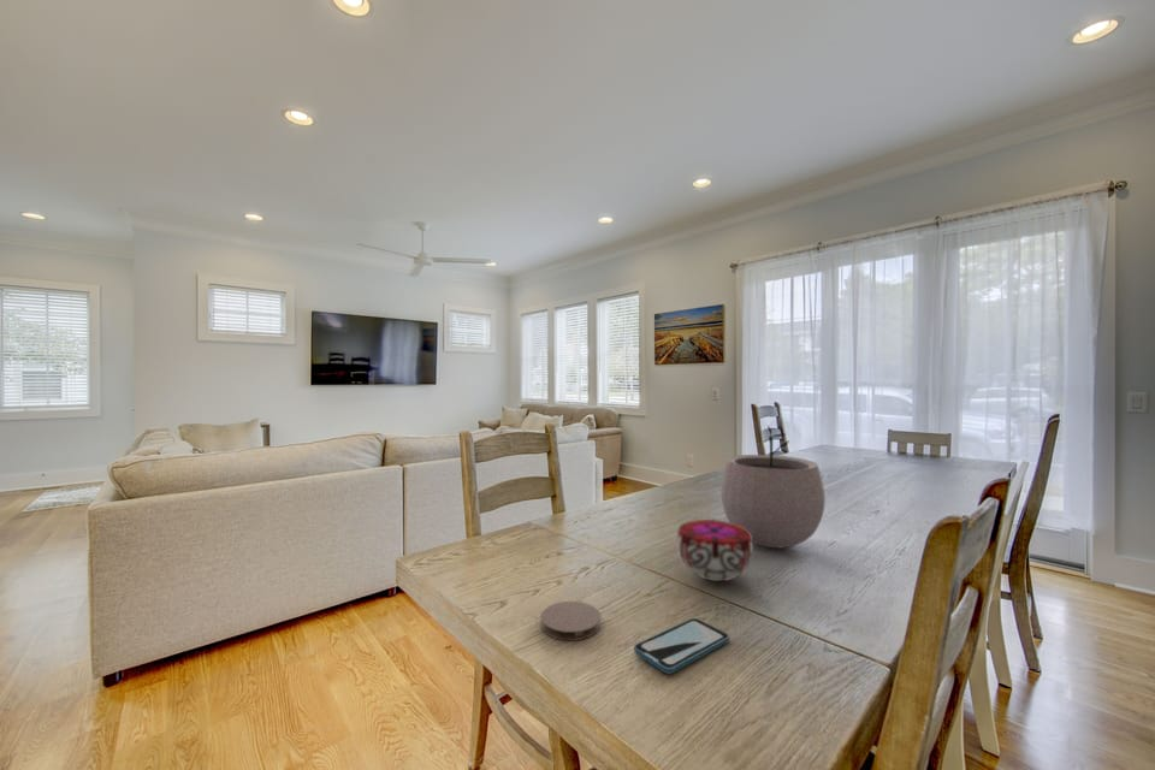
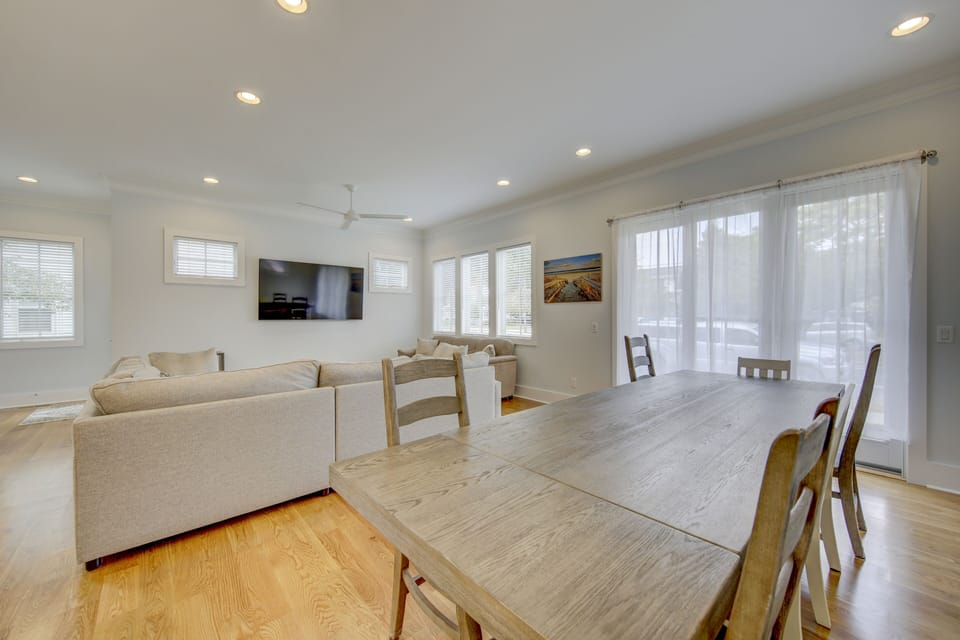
- plant pot [721,425,827,549]
- decorative bowl [676,519,754,582]
- coaster [540,600,602,641]
- smartphone [633,617,730,675]
